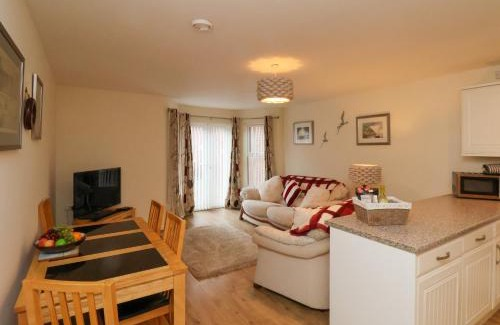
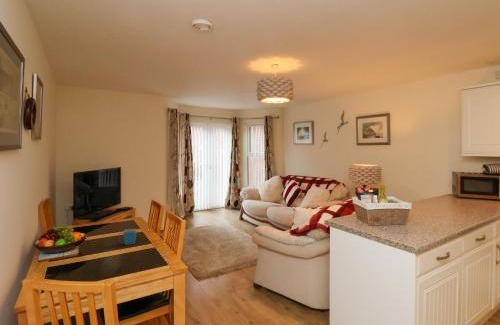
+ mug [118,228,137,246]
